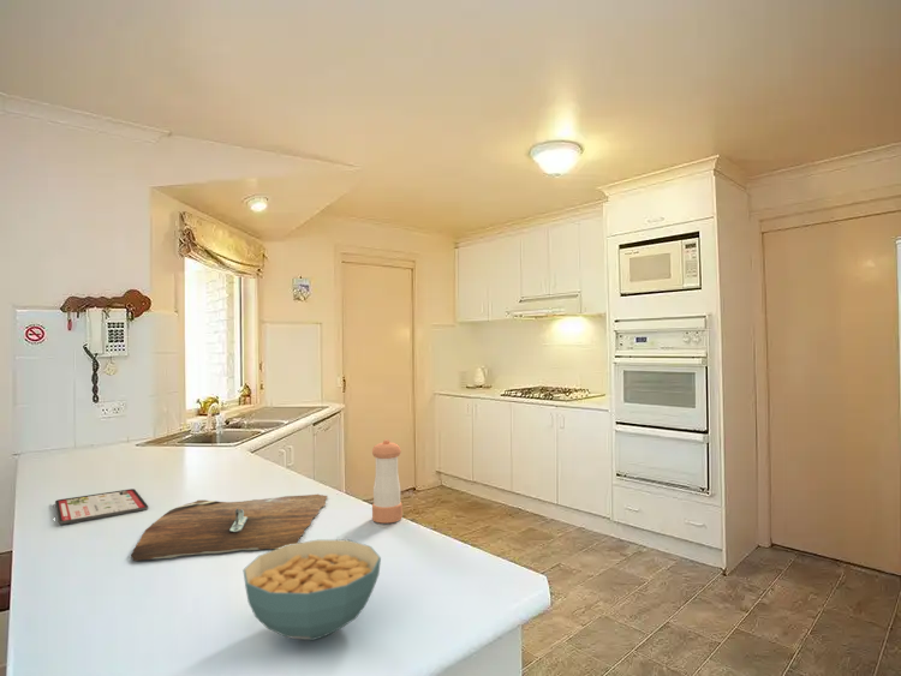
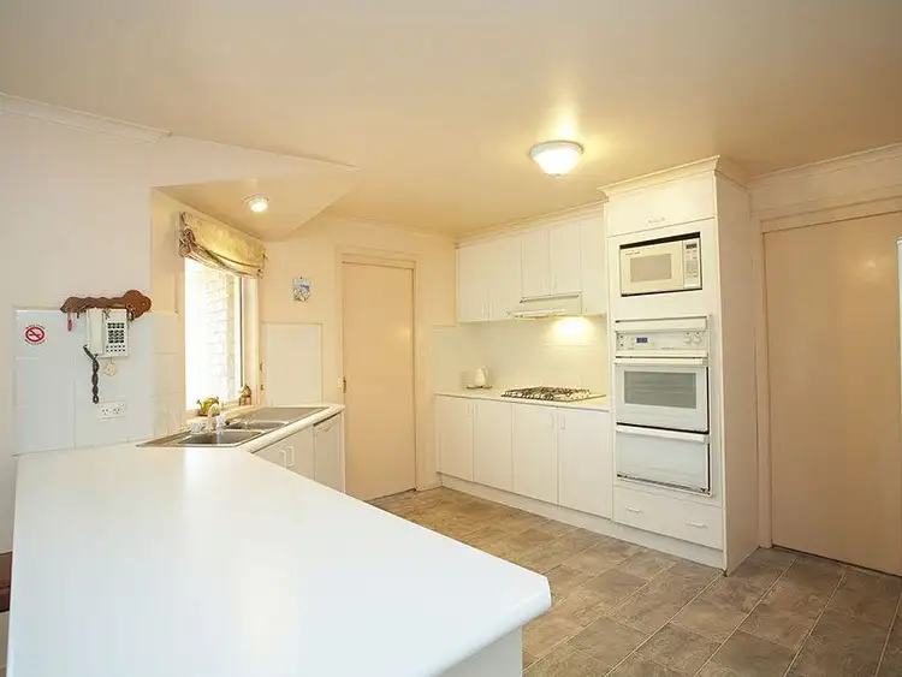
- cereal bowl [241,539,382,641]
- pepper shaker [371,438,404,525]
- cutting board [130,493,328,562]
- tablet [54,487,149,525]
